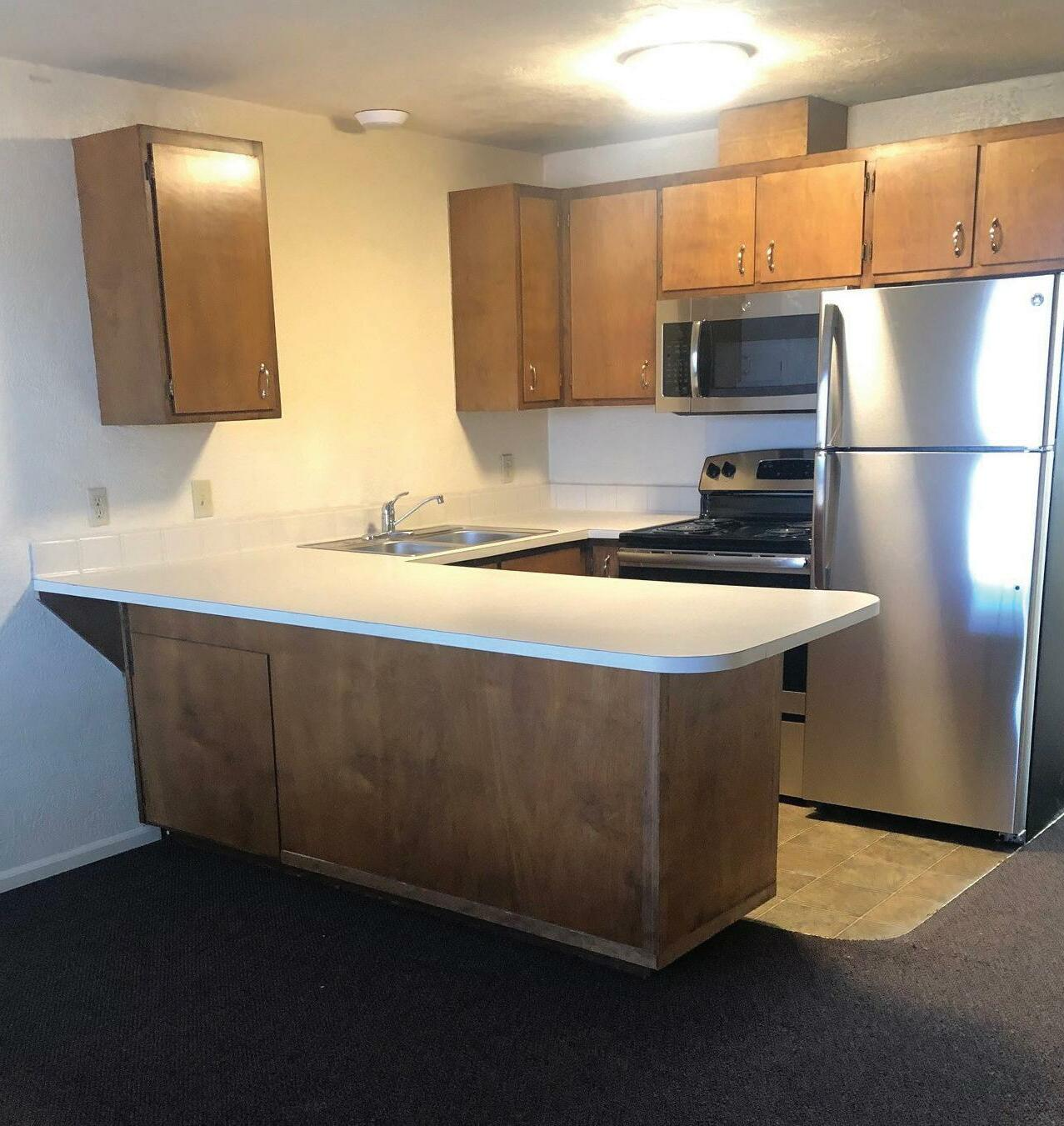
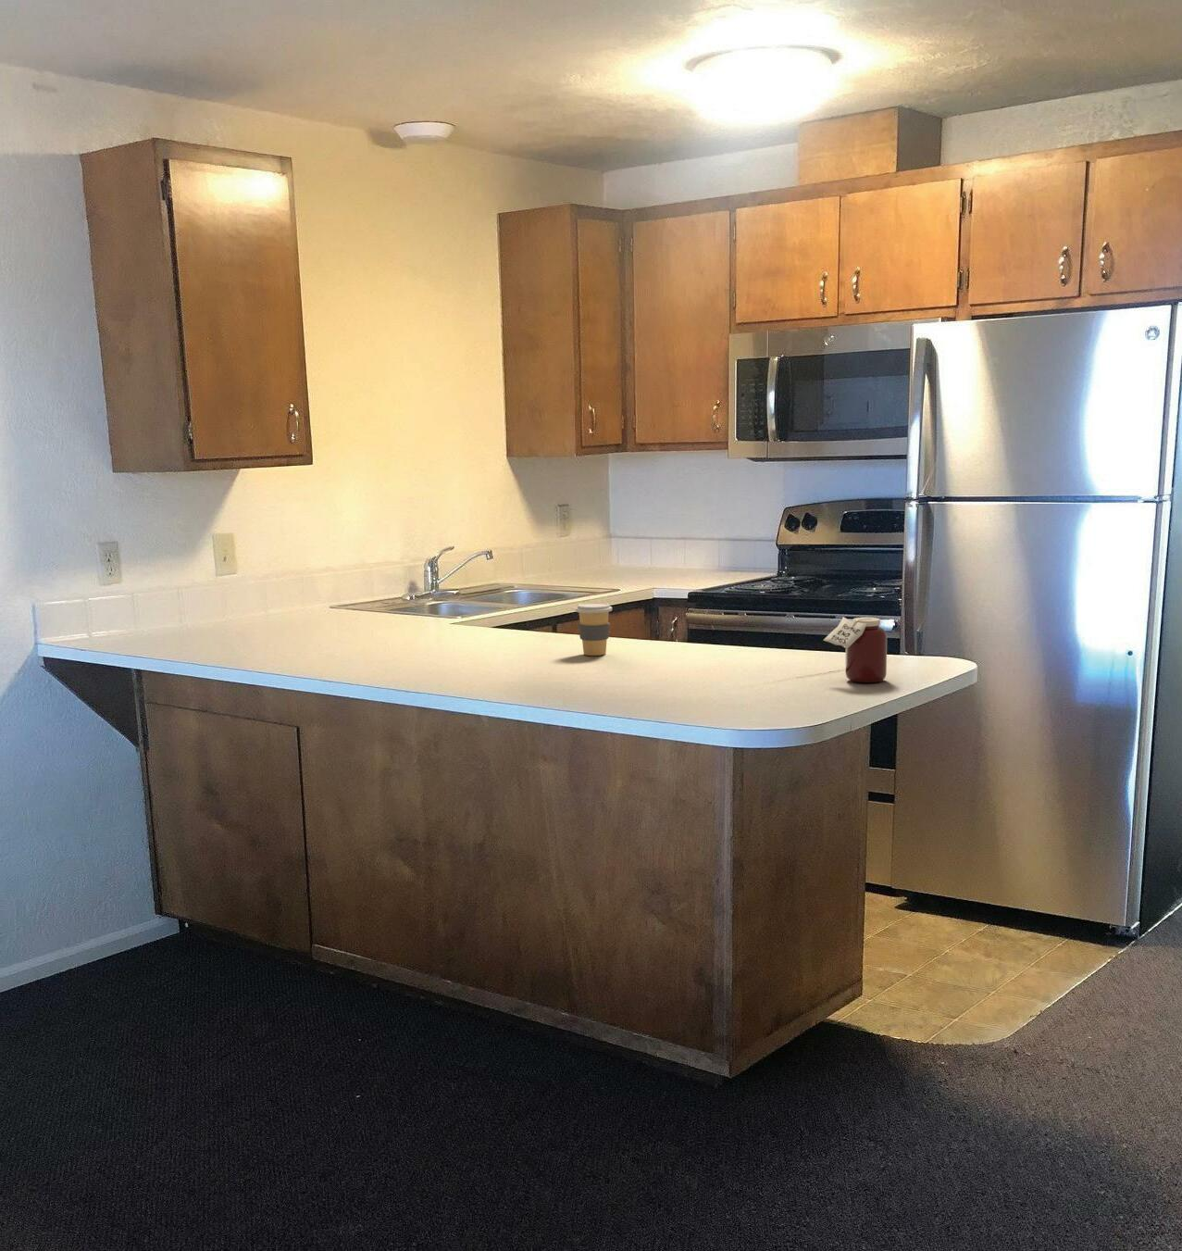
+ jar [823,617,888,683]
+ coffee cup [574,602,613,657]
